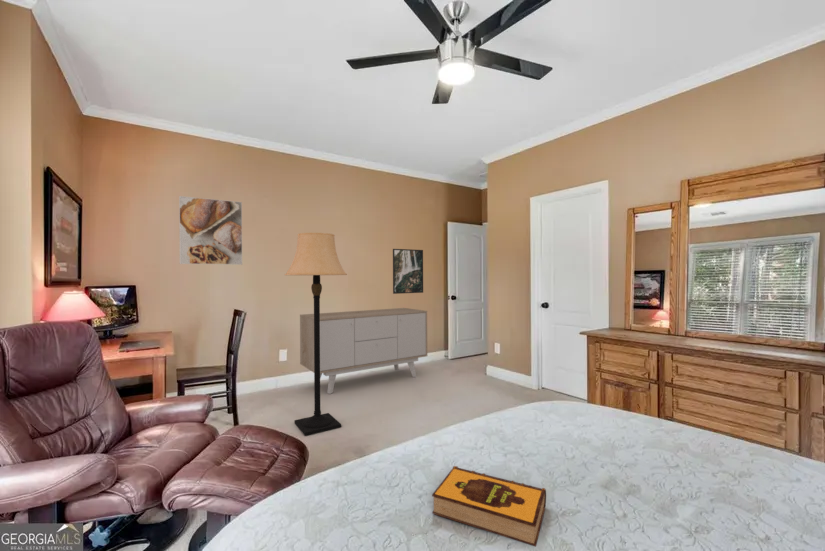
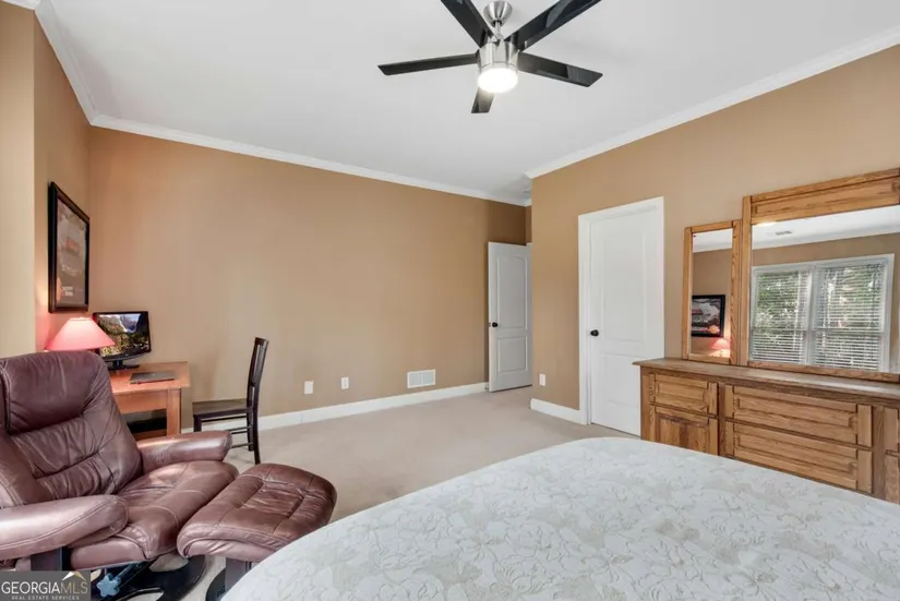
- hardback book [431,465,547,548]
- lamp [284,231,348,437]
- sideboard [299,307,428,395]
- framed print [178,195,243,266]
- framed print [392,248,424,295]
